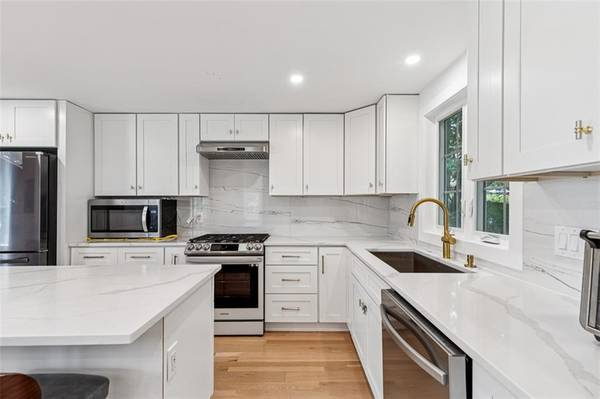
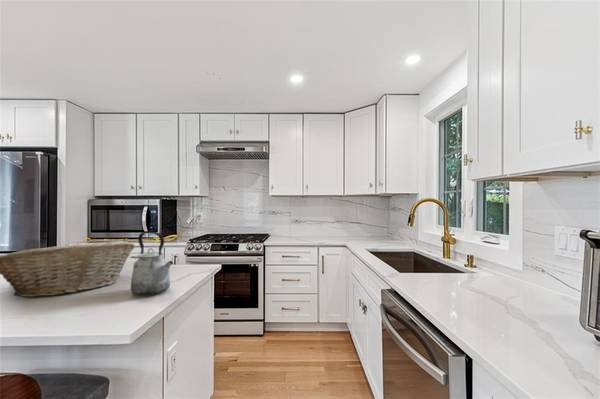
+ fruit basket [0,240,135,298]
+ kettle [130,231,174,296]
